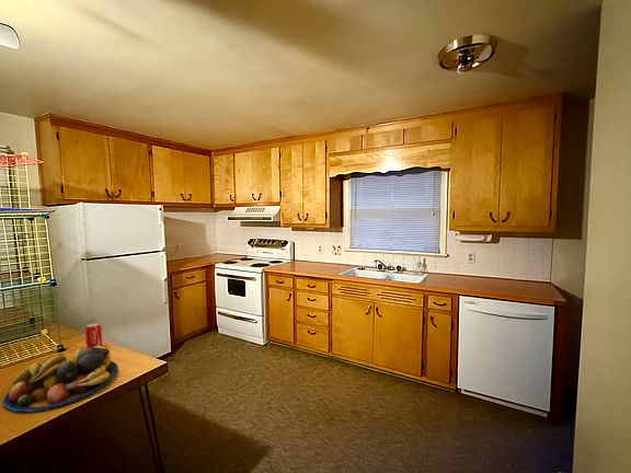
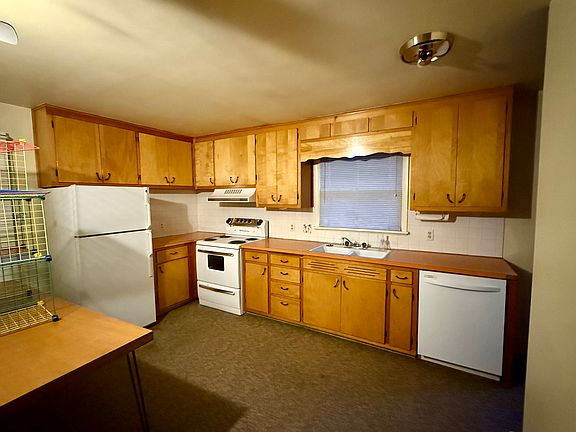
- beverage can [84,322,103,349]
- fruit bowl [2,345,119,413]
